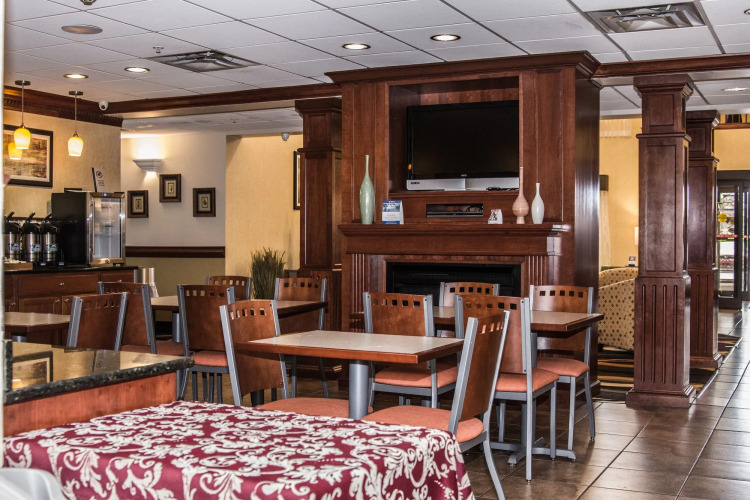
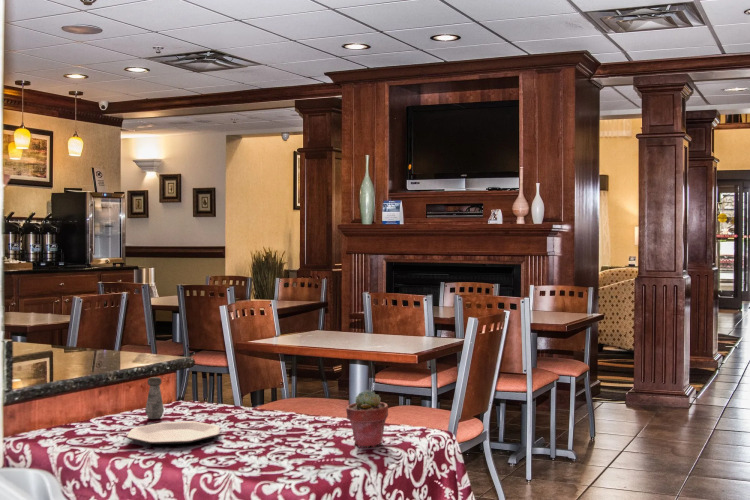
+ plate [126,421,221,445]
+ salt shaker [144,376,165,420]
+ potted succulent [345,389,389,449]
